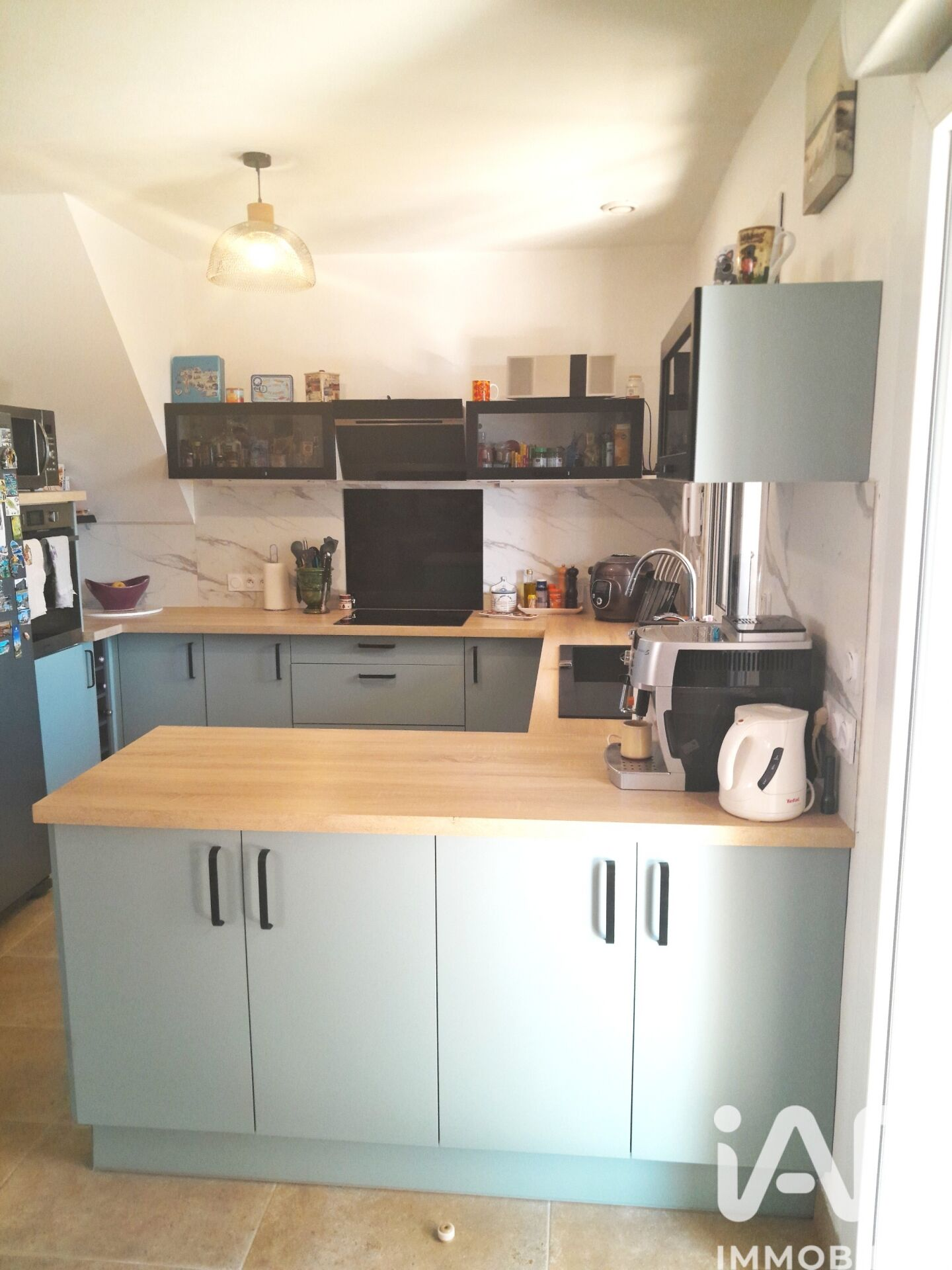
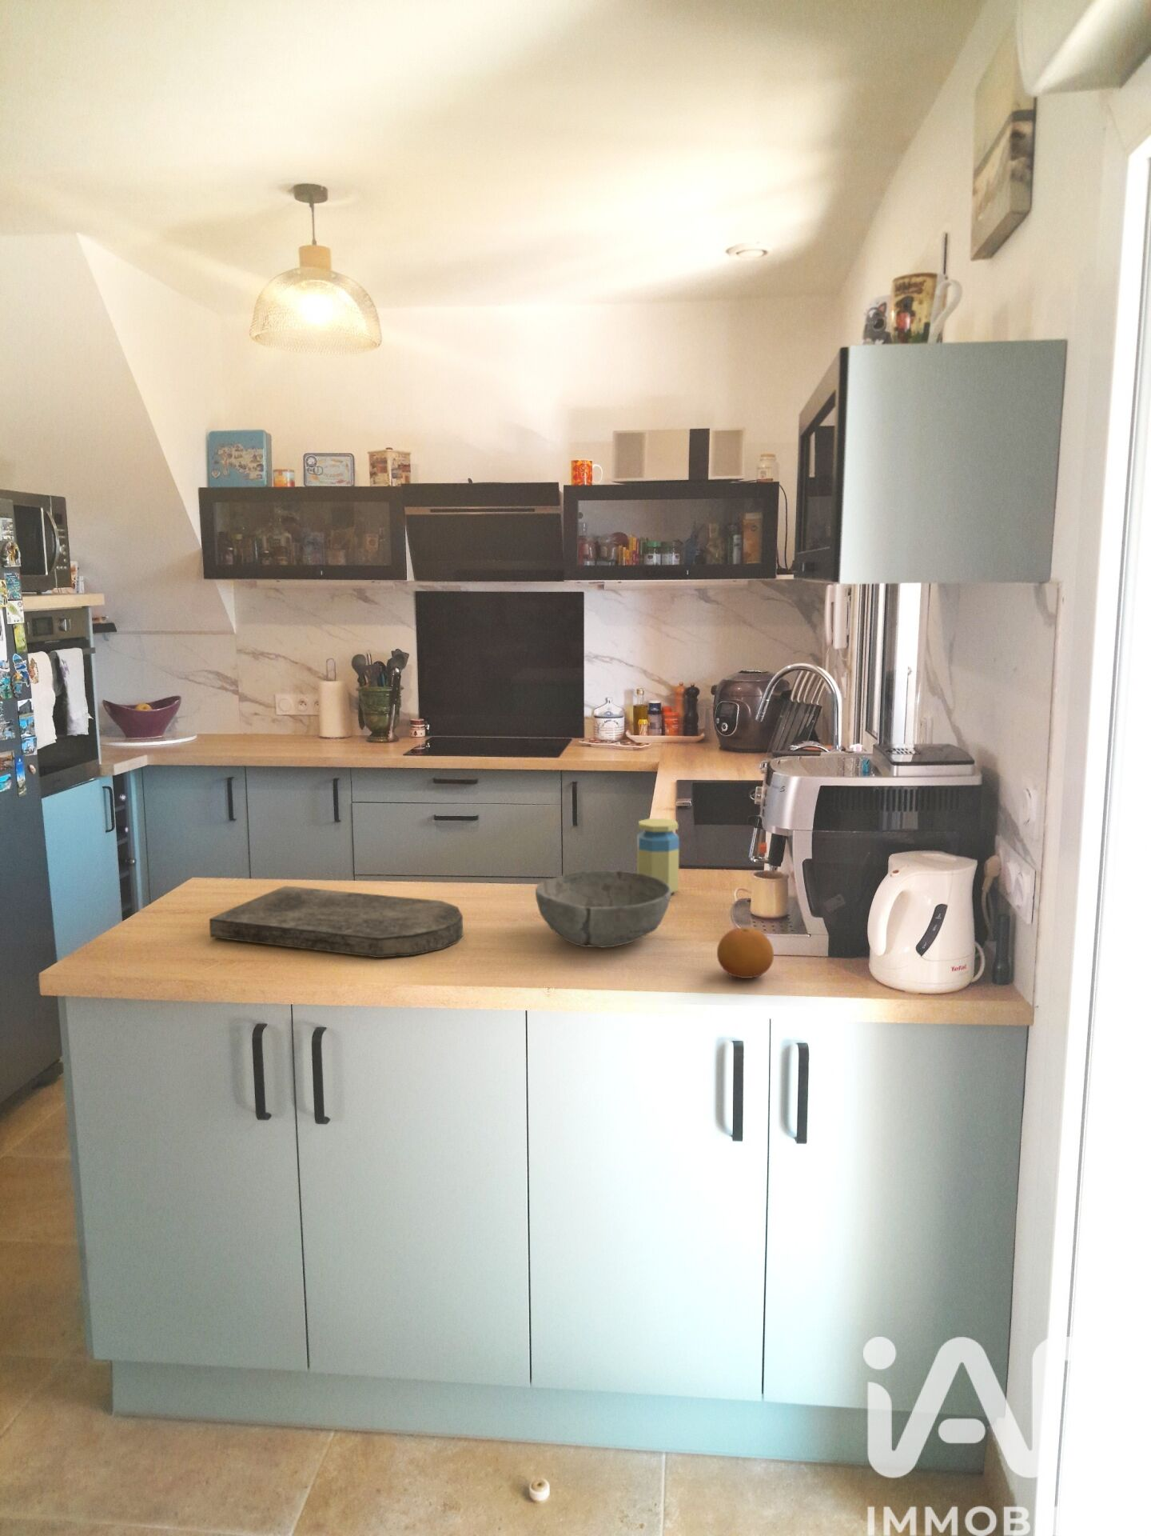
+ jar [636,818,681,895]
+ fruit [716,926,775,980]
+ bowl [534,870,672,948]
+ cutting board [209,885,463,958]
